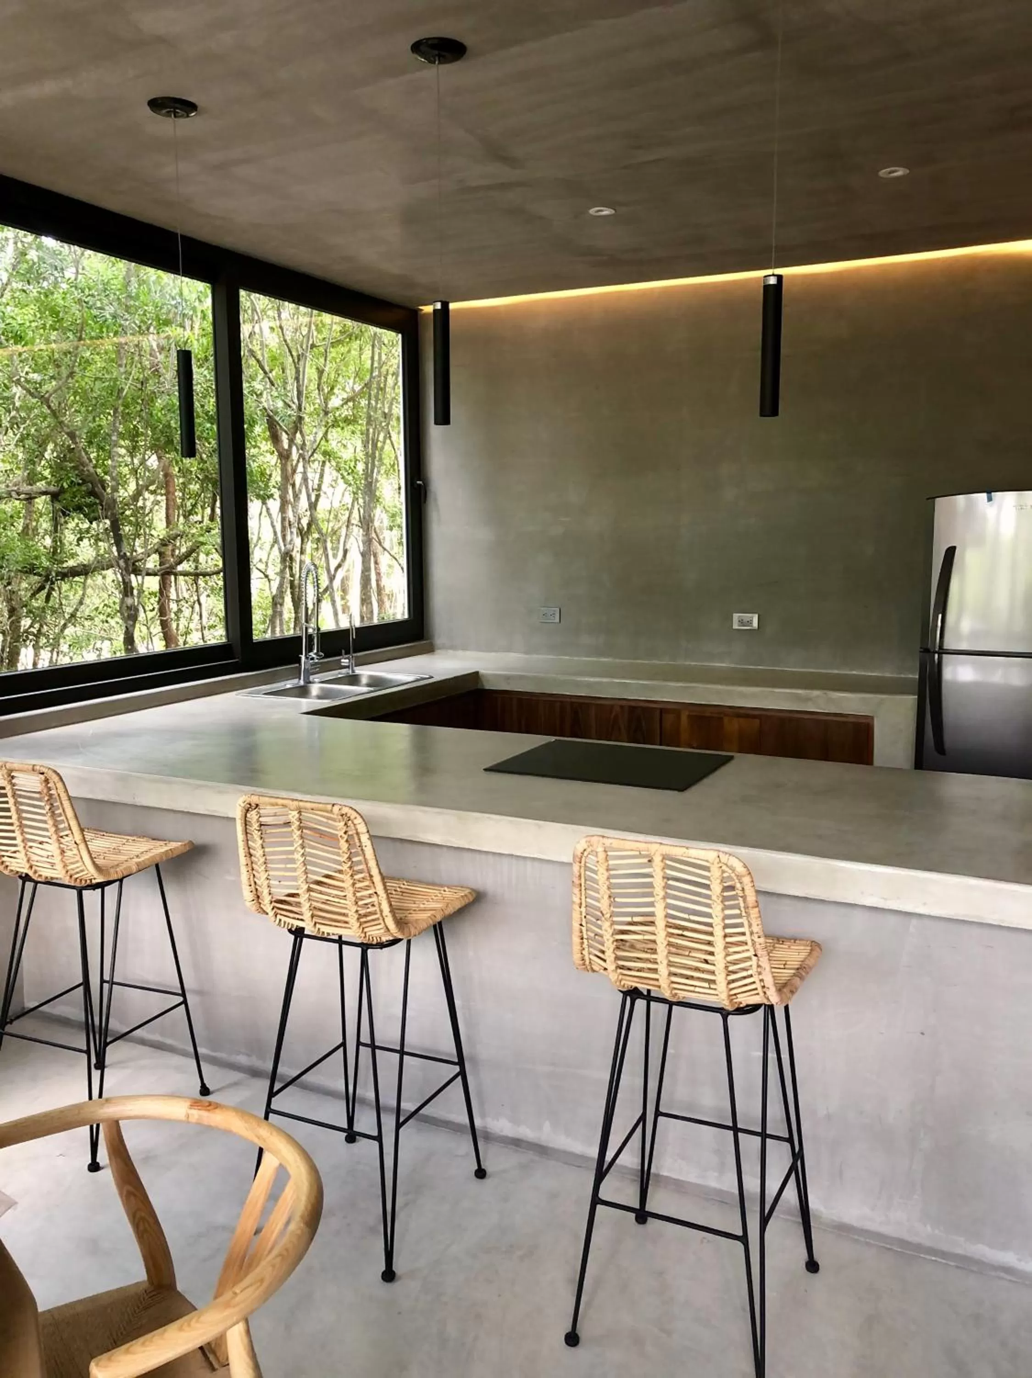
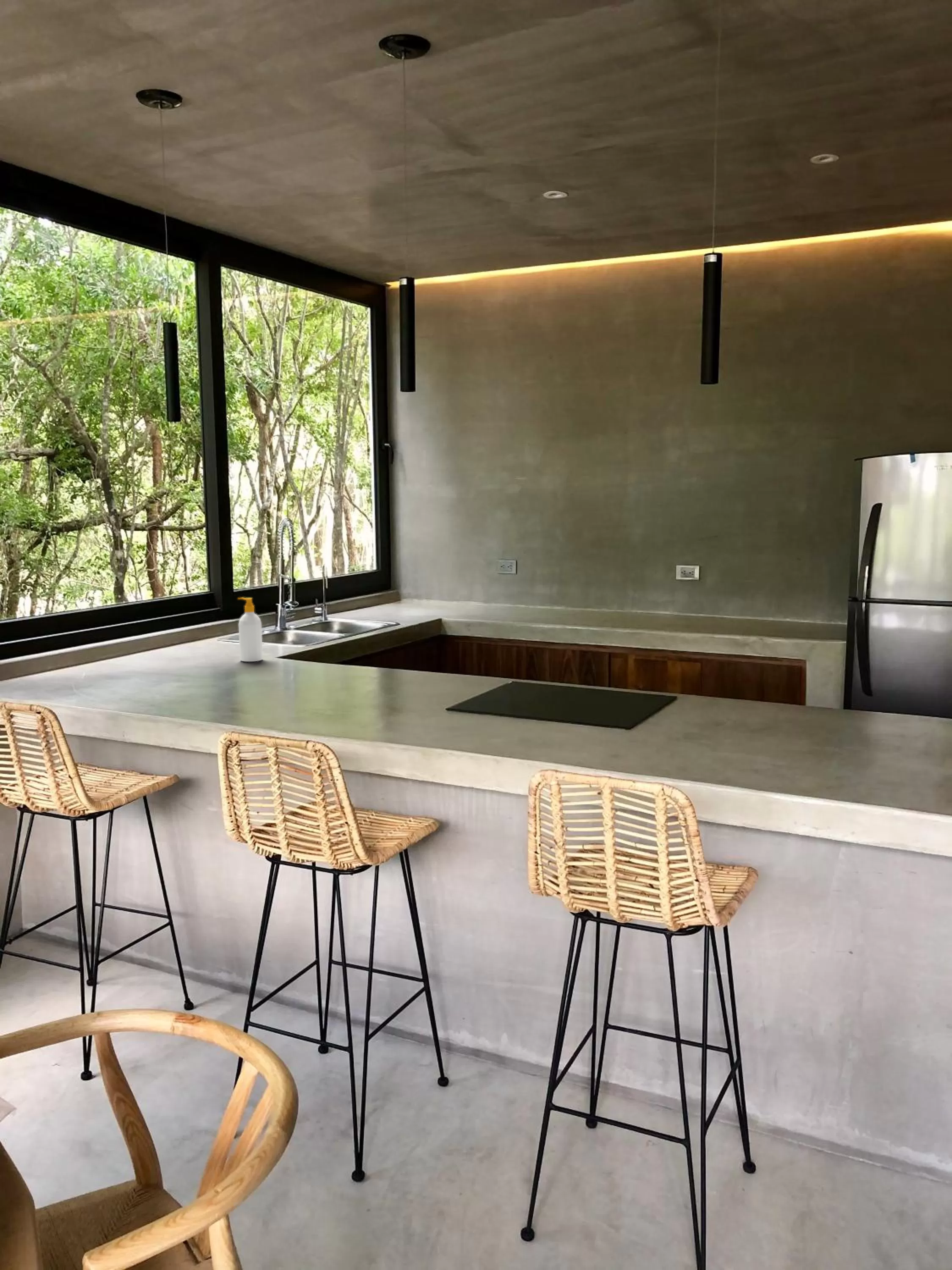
+ soap bottle [237,597,263,662]
